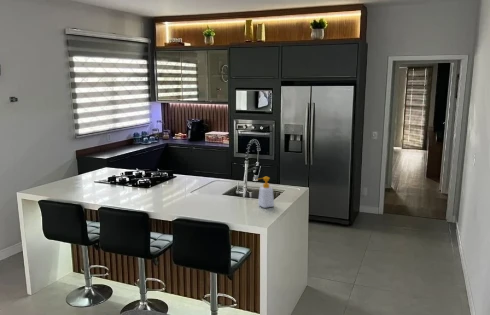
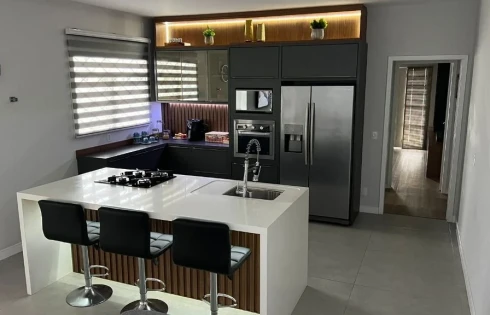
- soap bottle [255,176,275,209]
